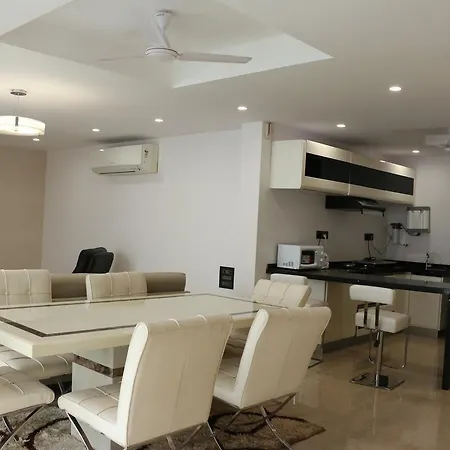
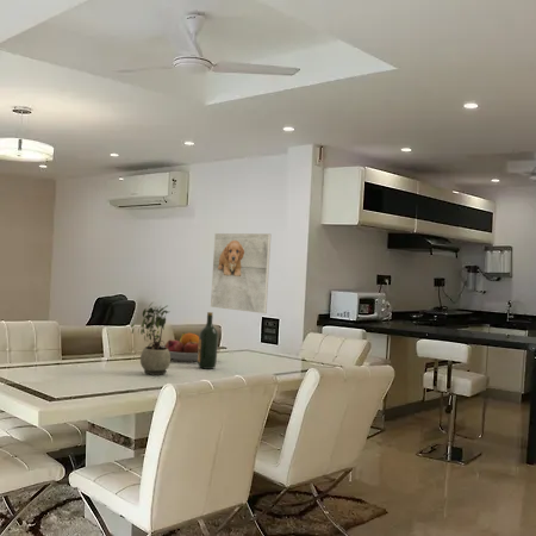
+ potted plant [130,301,172,376]
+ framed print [210,232,272,314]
+ fruit bowl [161,332,199,362]
+ wine bottle [197,311,219,370]
